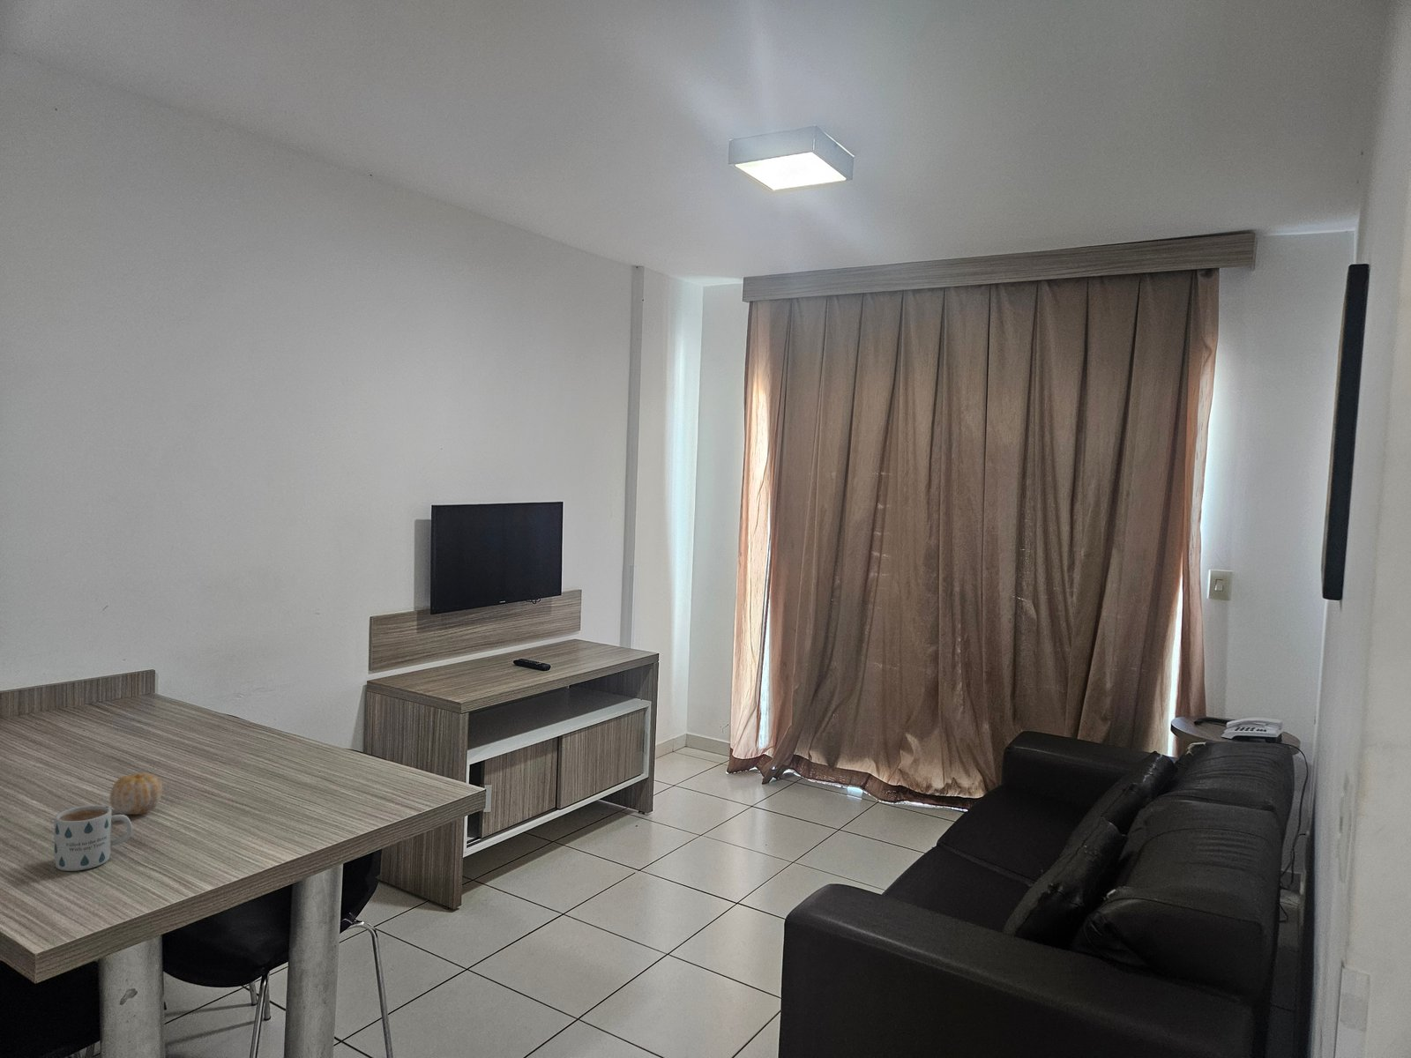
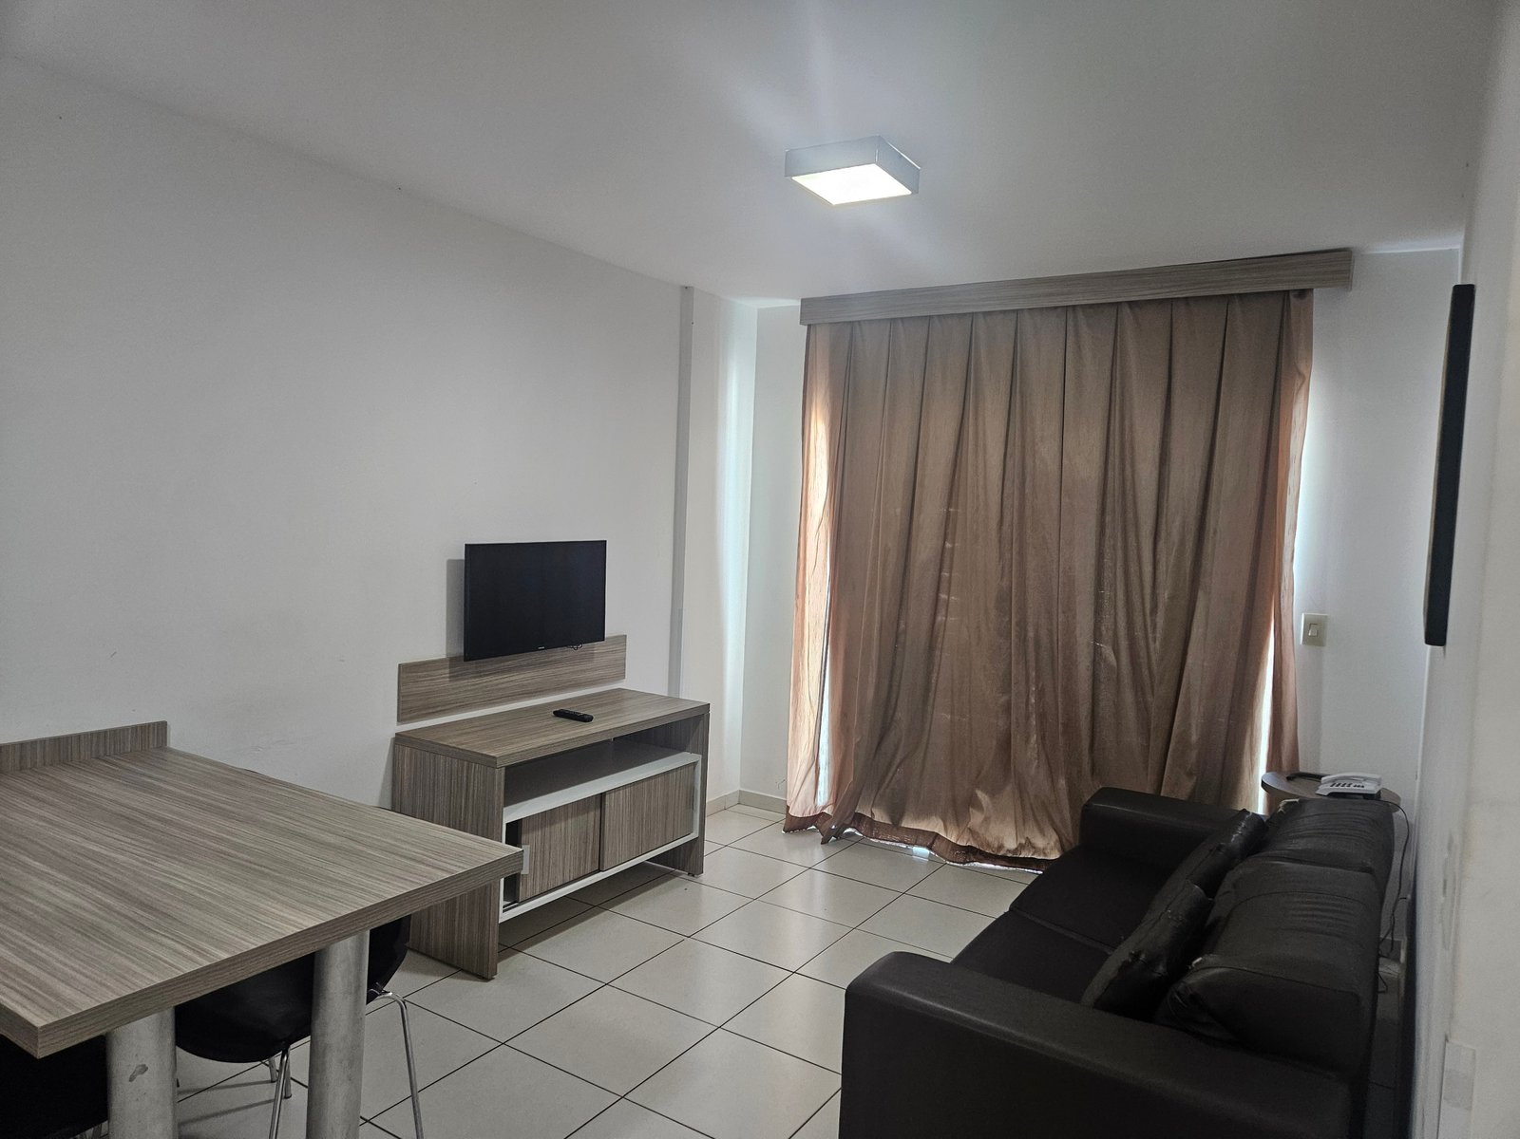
- fruit [109,771,163,816]
- mug [53,805,133,872]
